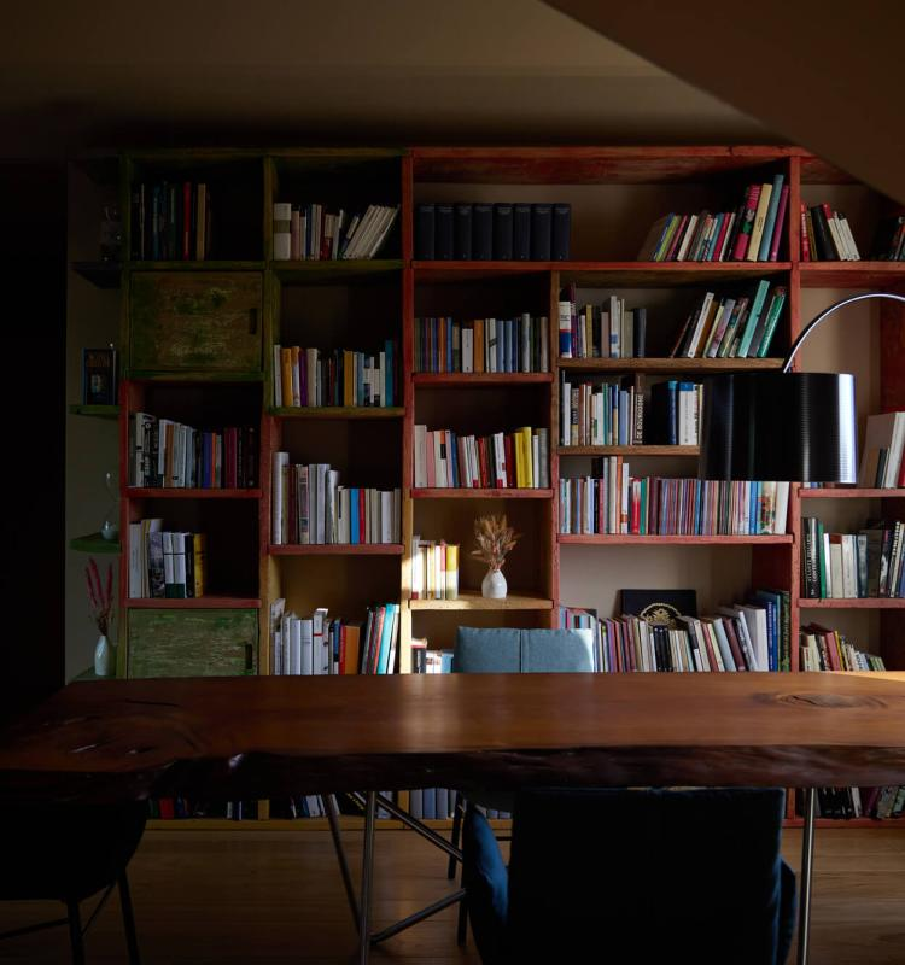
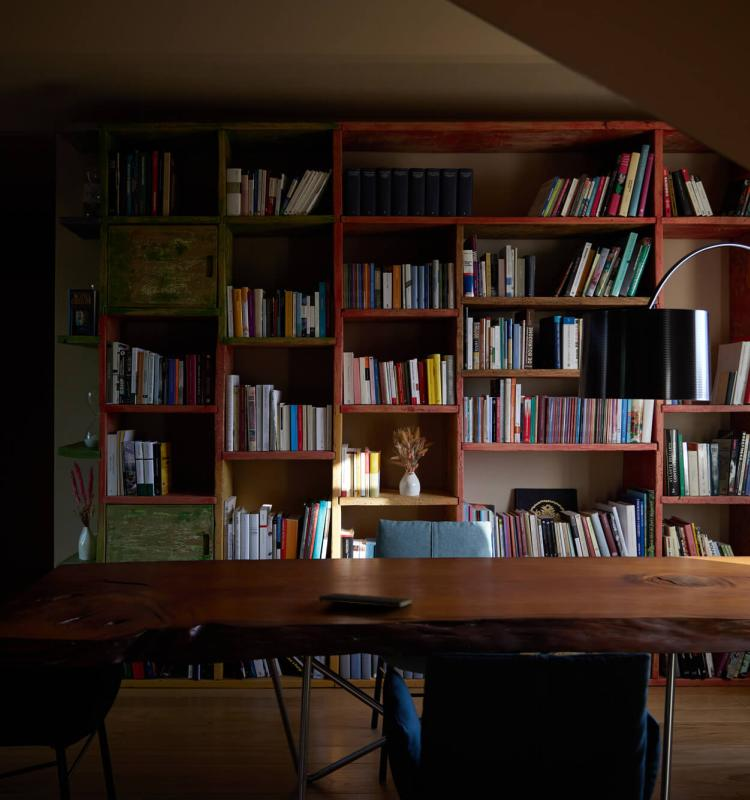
+ notepad [318,592,413,619]
